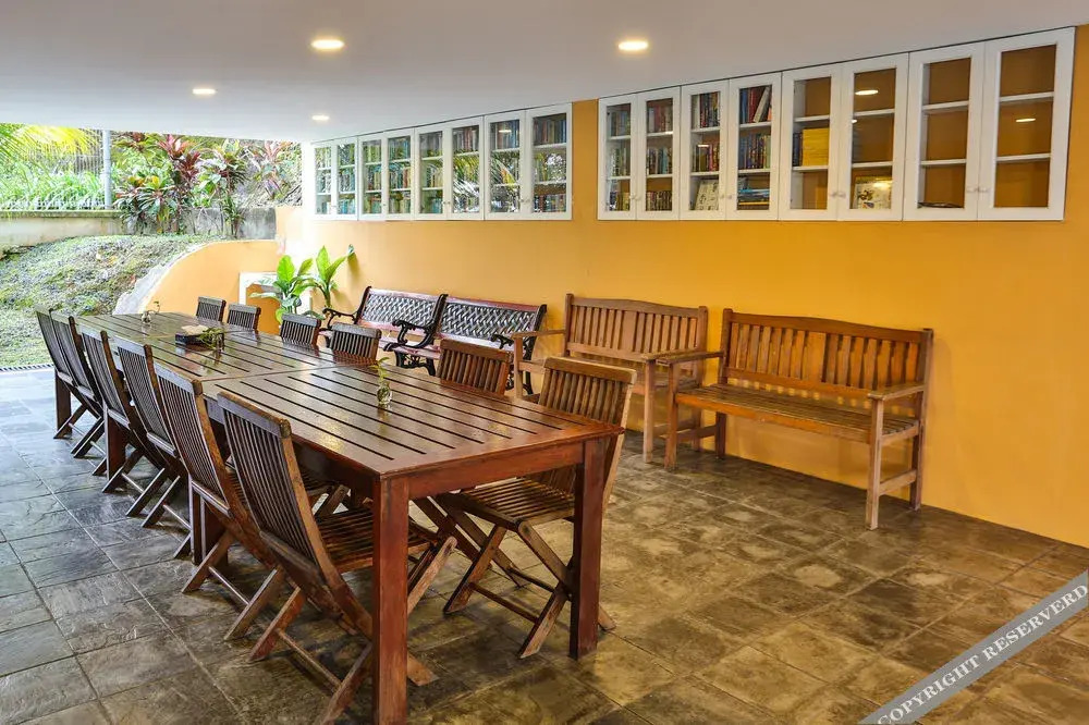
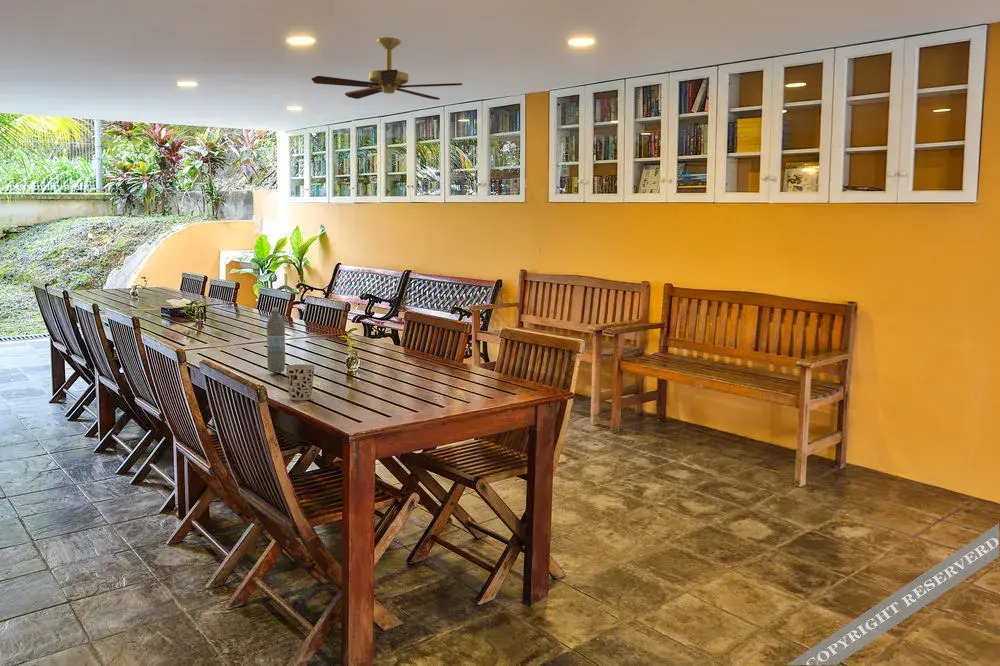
+ water bottle [266,307,286,374]
+ ceiling fan [311,36,463,101]
+ cup [285,363,316,401]
